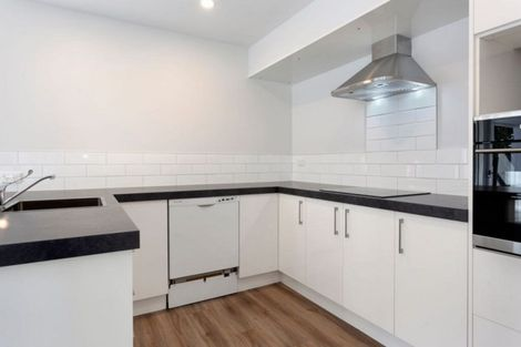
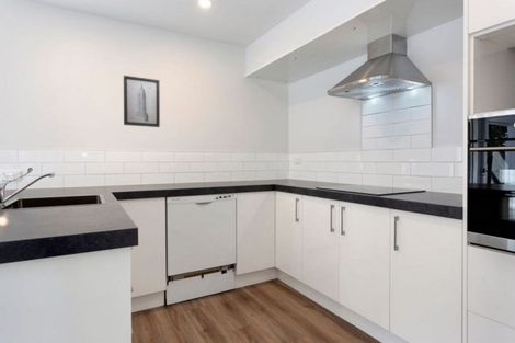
+ wall art [123,75,161,128]
